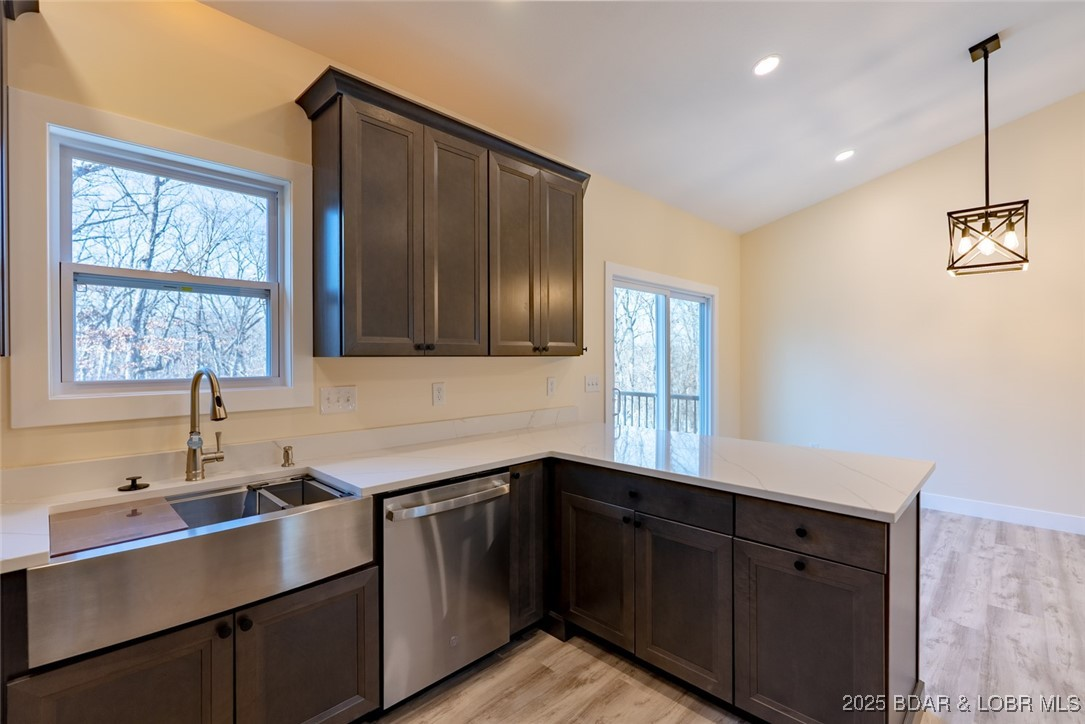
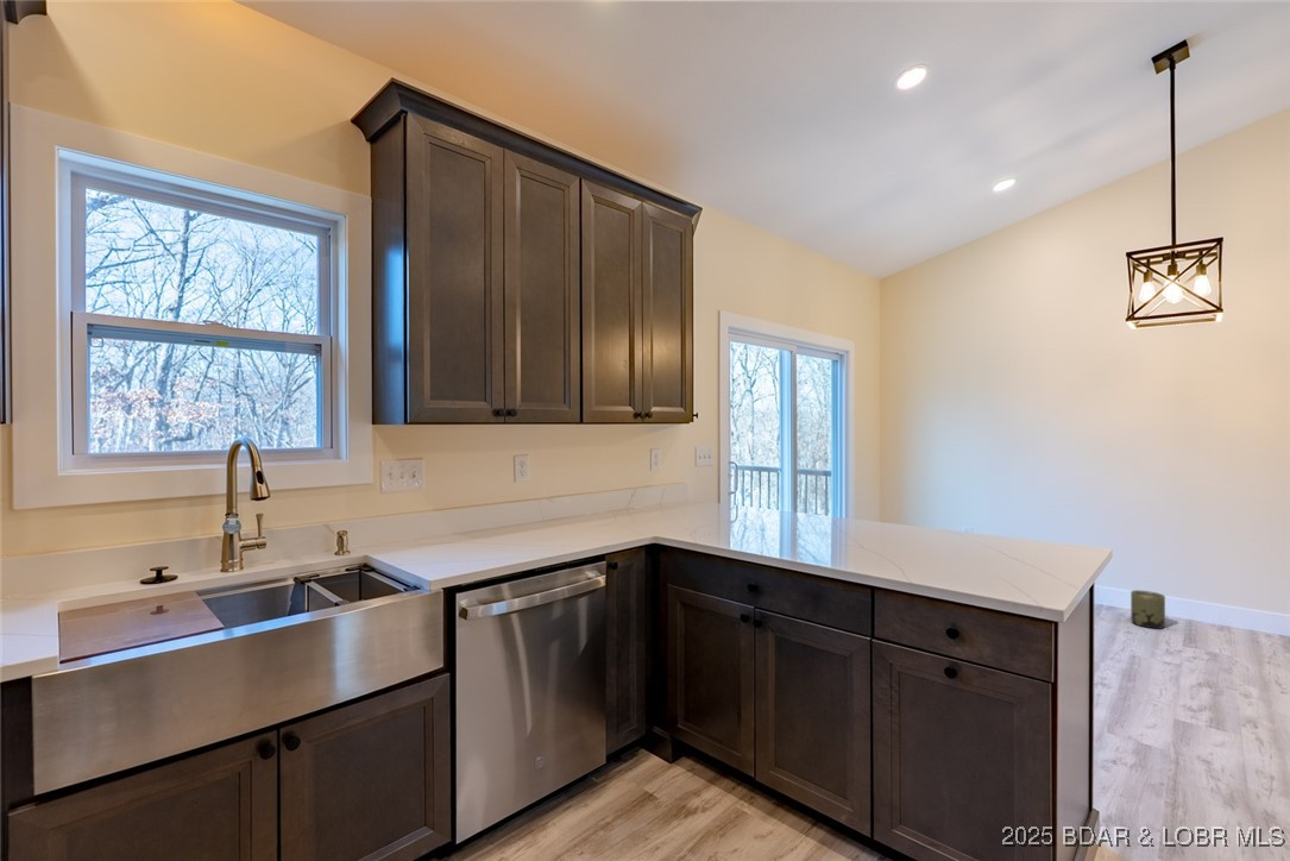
+ planter [1129,589,1166,630]
